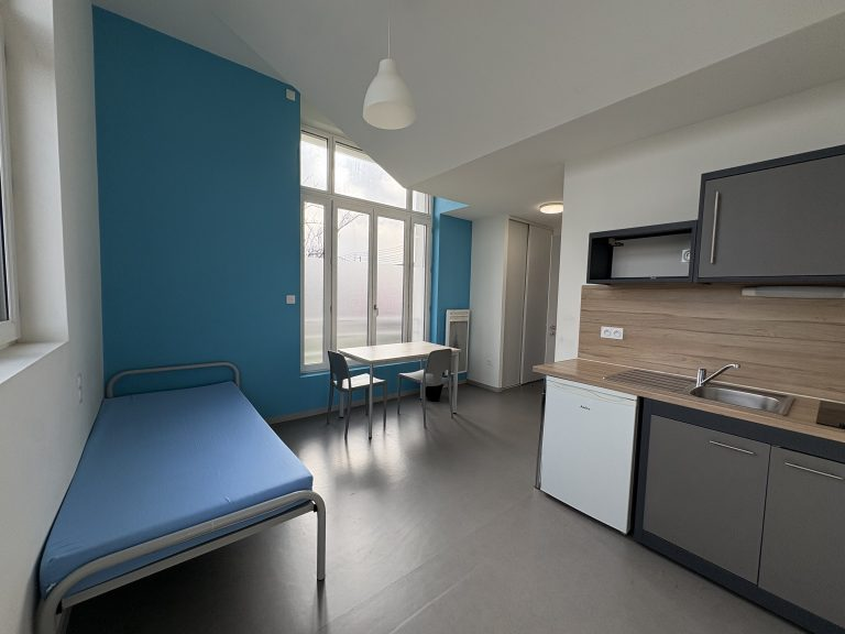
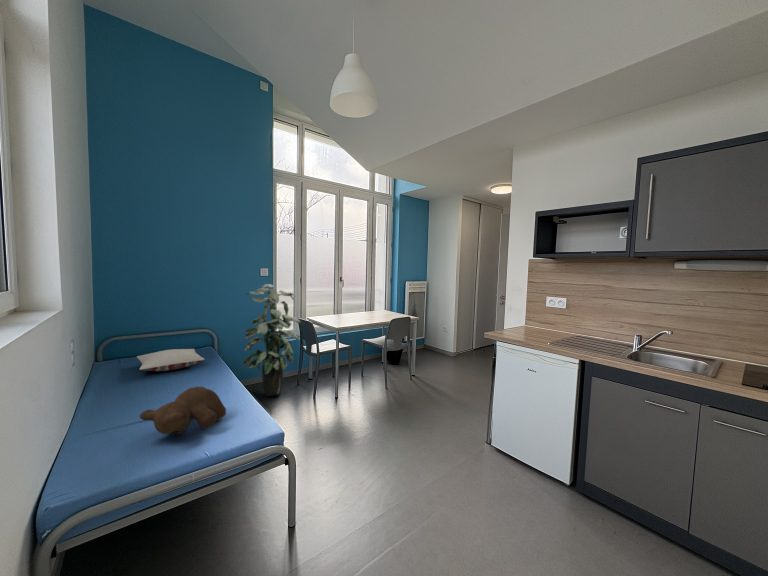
+ teddy bear [139,386,227,437]
+ pillow [136,348,206,372]
+ indoor plant [241,283,301,397]
